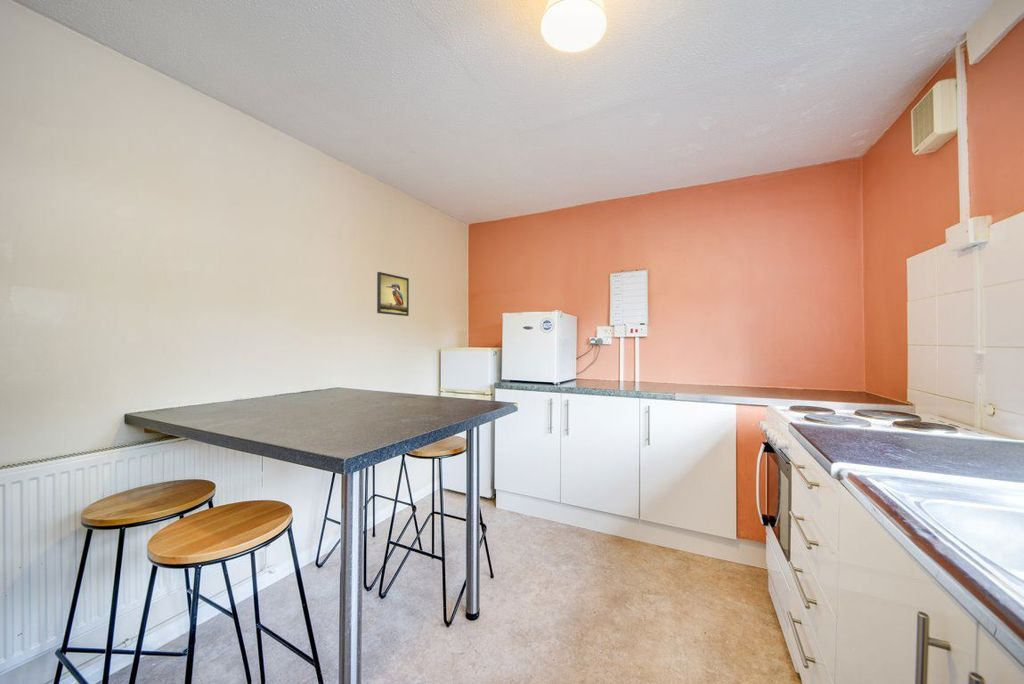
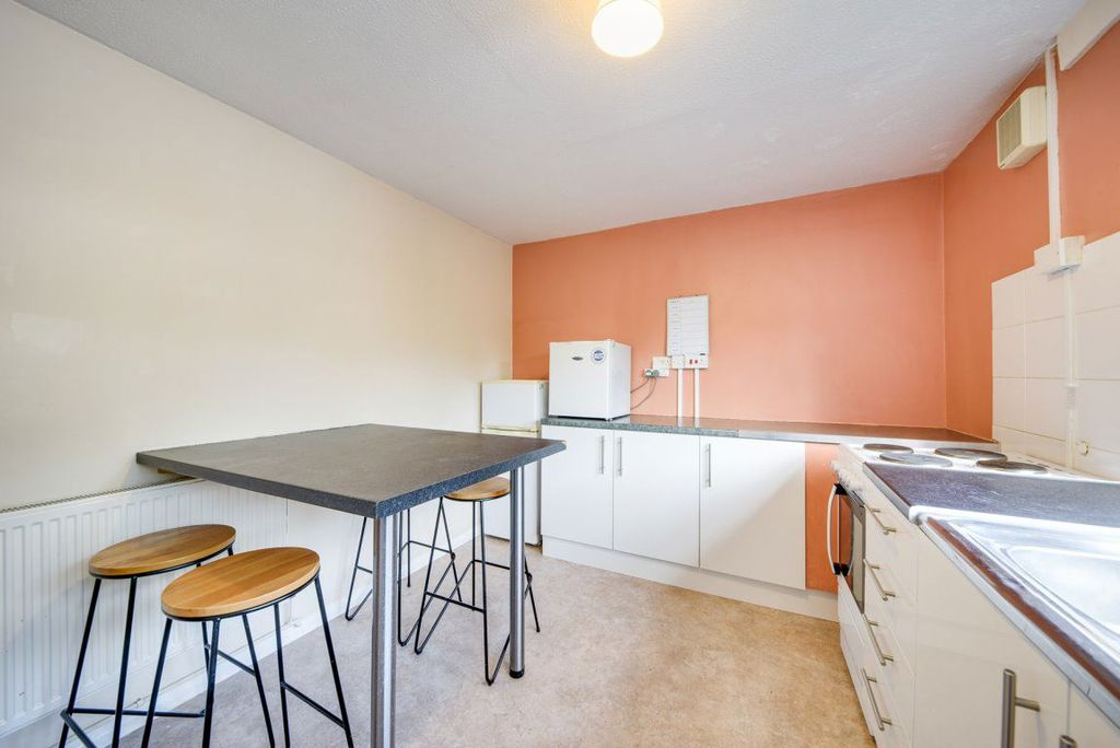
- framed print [376,271,410,317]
